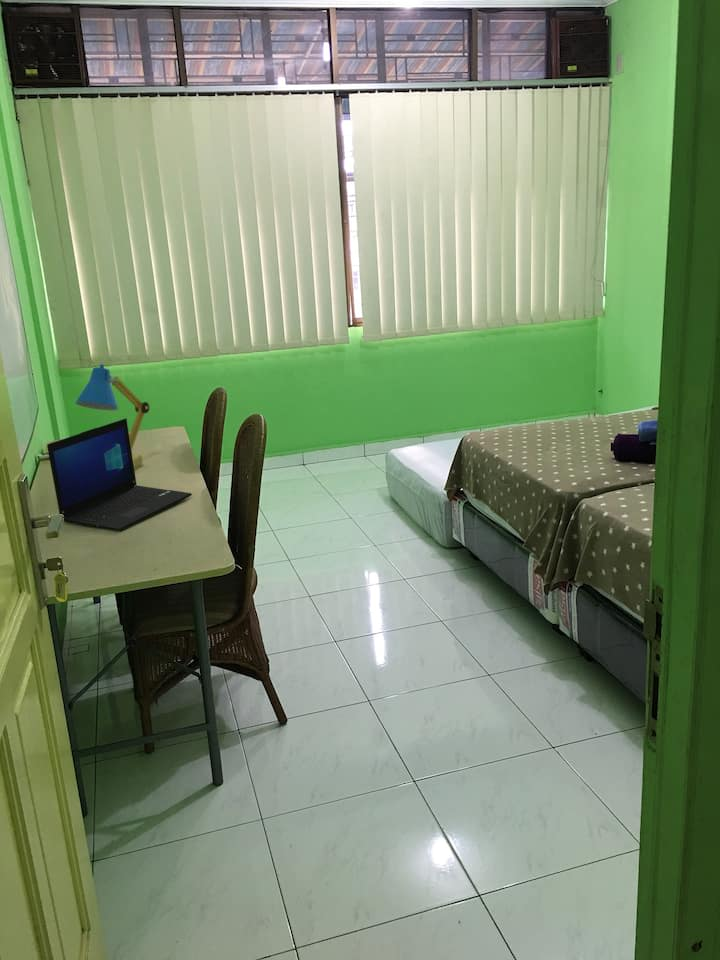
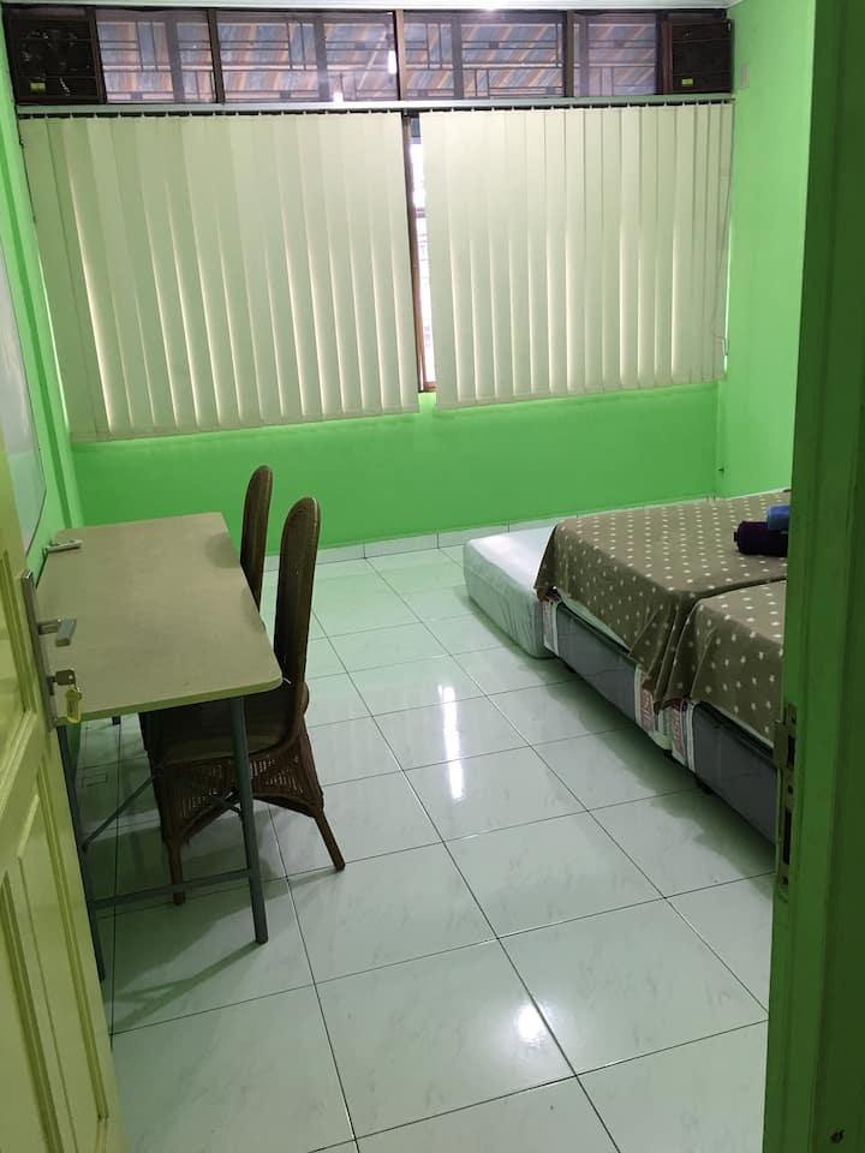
- laptop [46,417,193,532]
- desk lamp [74,363,150,470]
